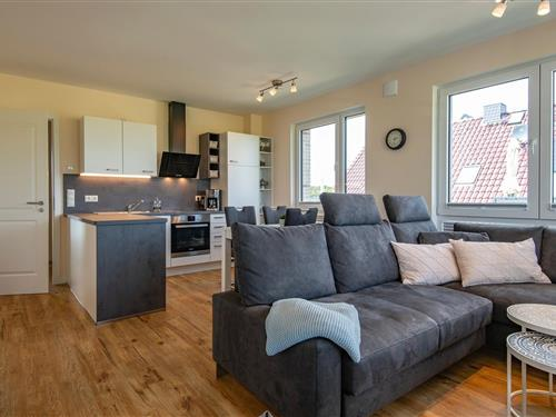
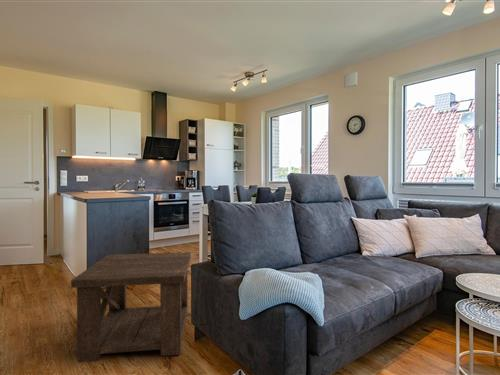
+ side table [70,251,192,363]
